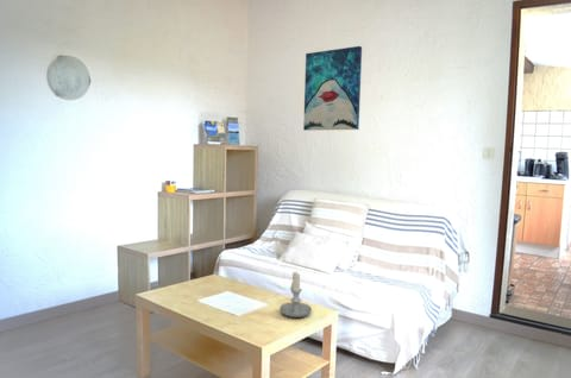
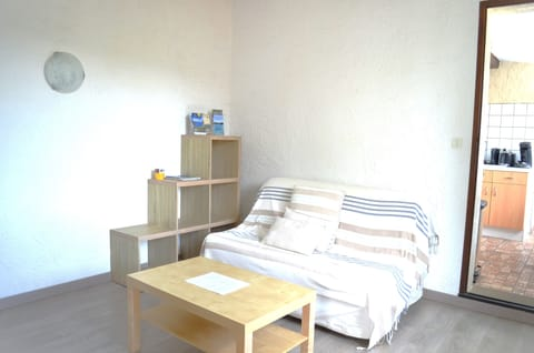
- wall art [302,45,363,132]
- candle [280,271,313,319]
